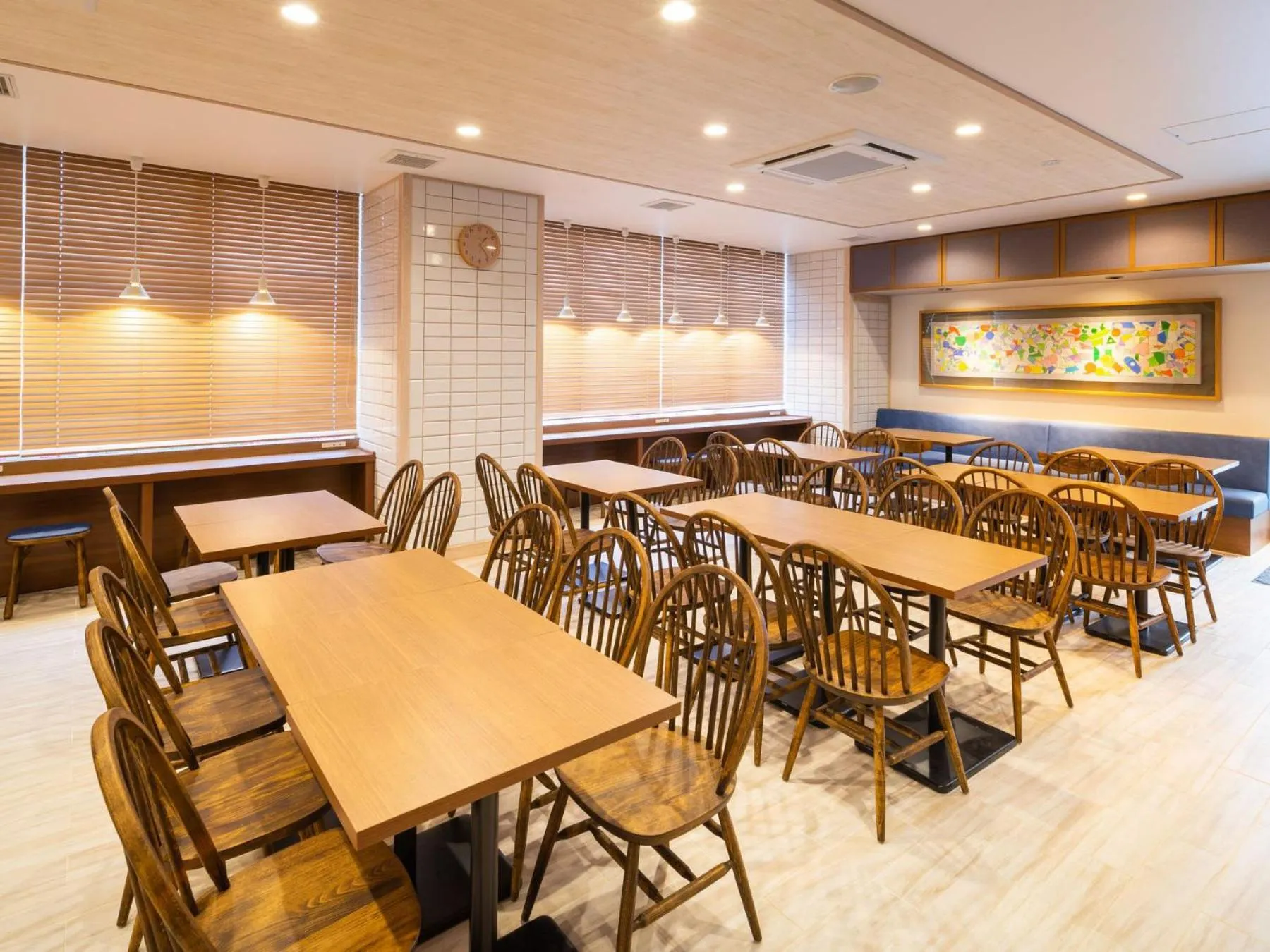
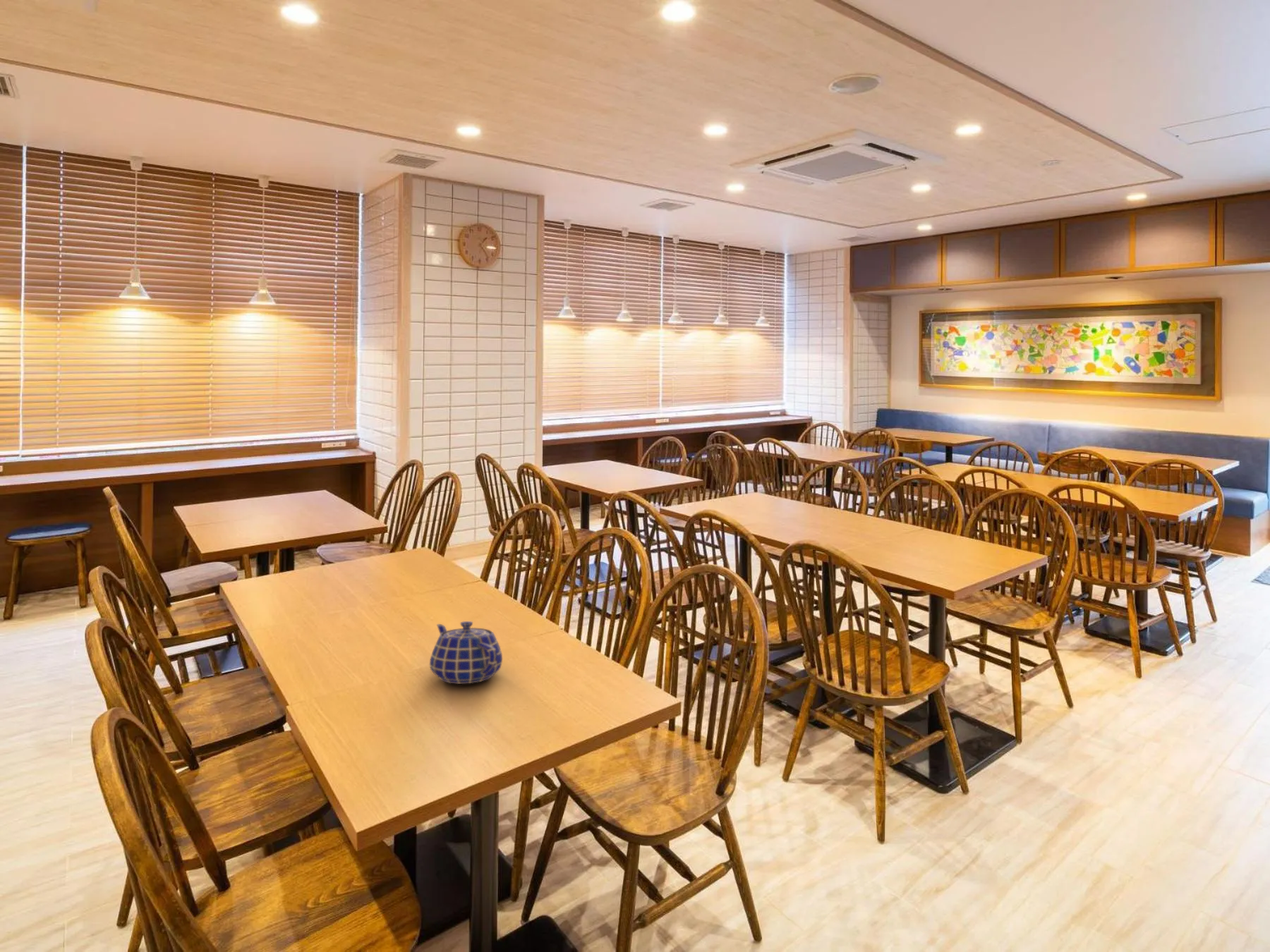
+ teapot [429,621,503,685]
